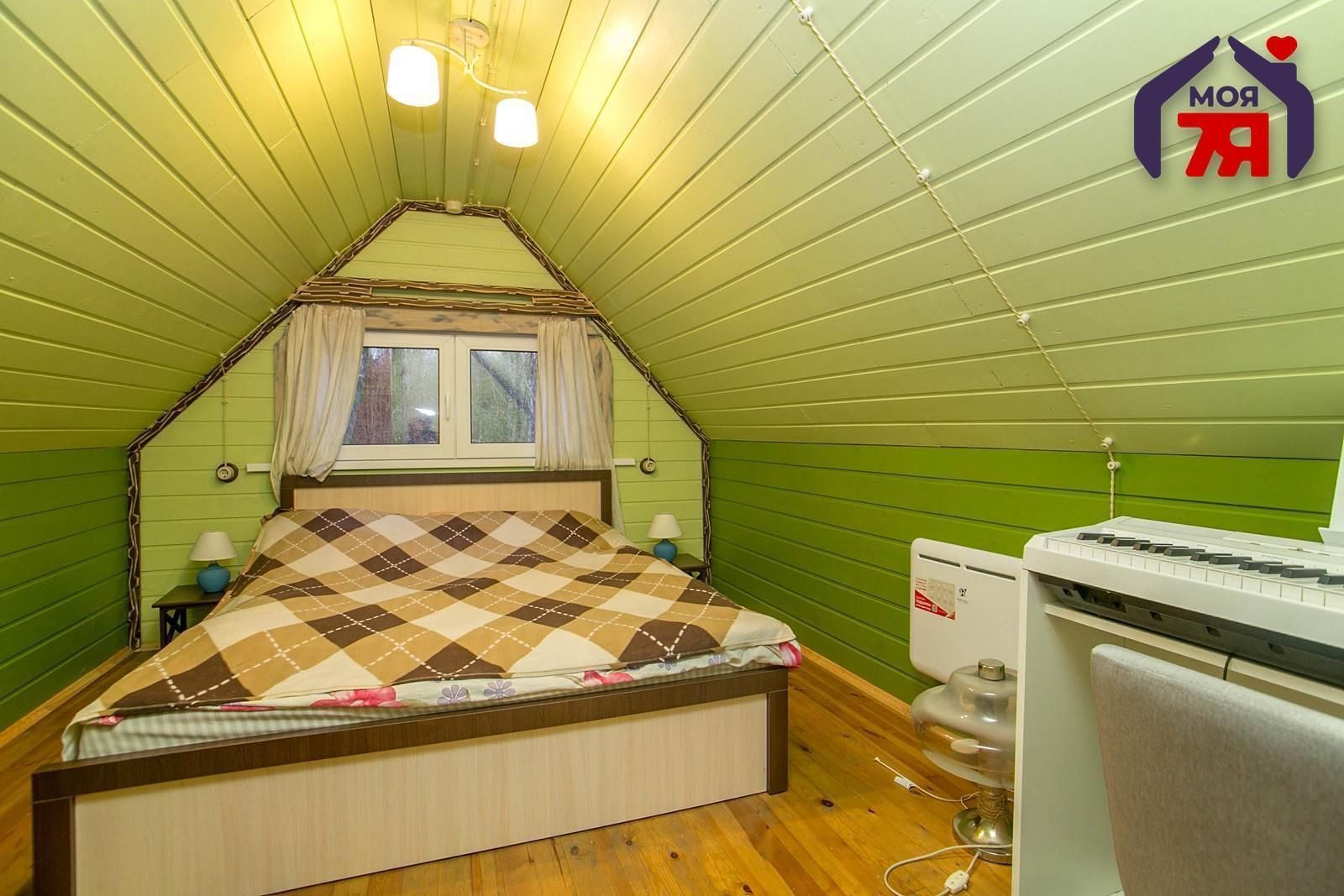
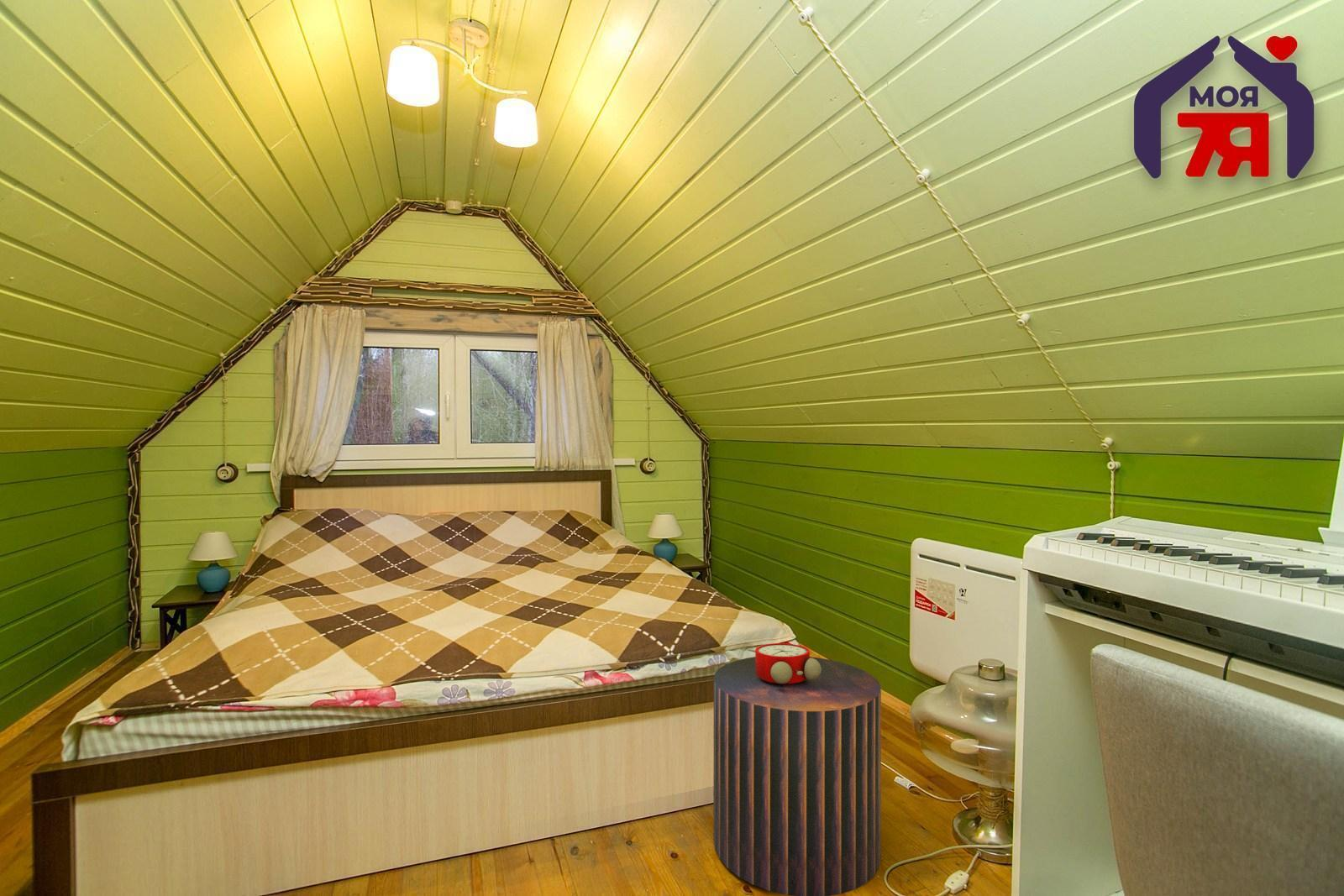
+ alarm clock [748,642,822,684]
+ stool [712,656,882,896]
